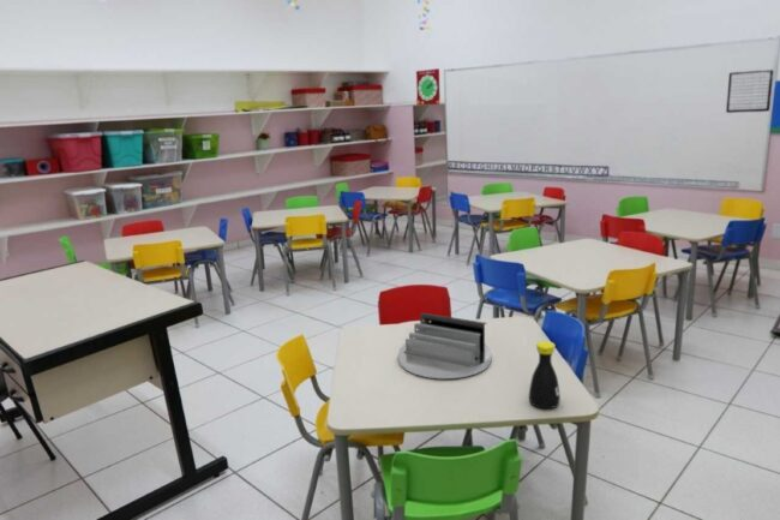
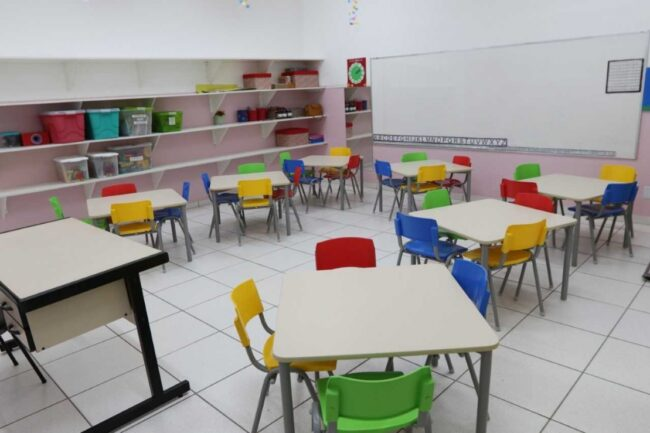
- bottle [528,340,562,410]
- desk organizer [397,311,492,379]
